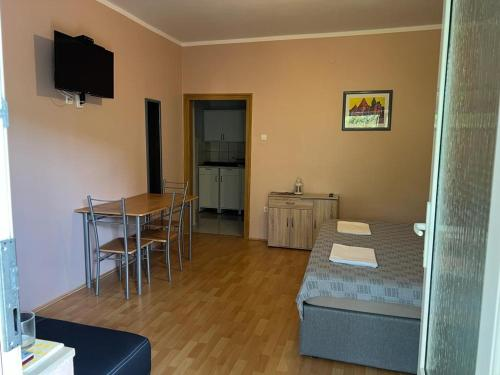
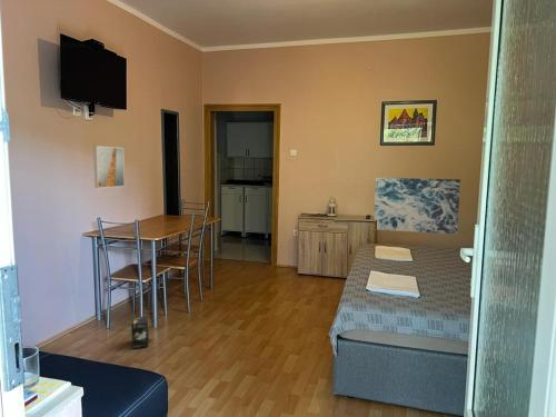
+ wall art [373,177,461,235]
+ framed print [92,145,126,189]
+ box [130,315,150,349]
